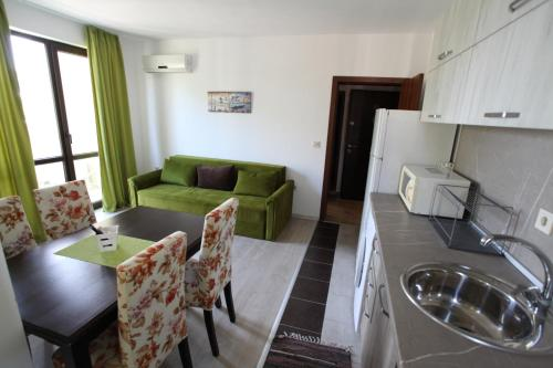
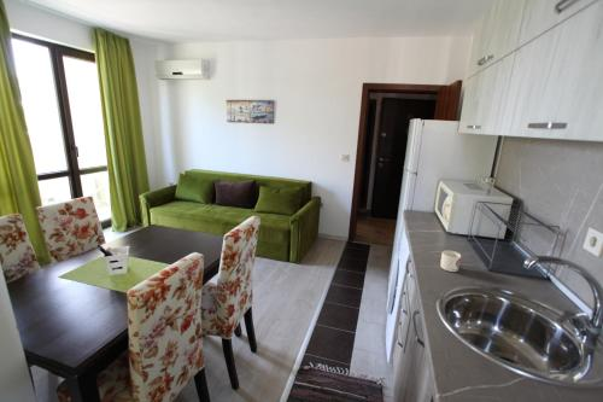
+ mug [439,250,462,273]
